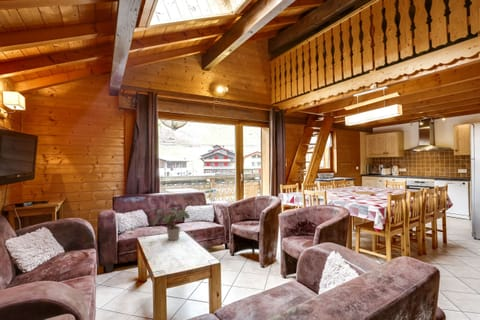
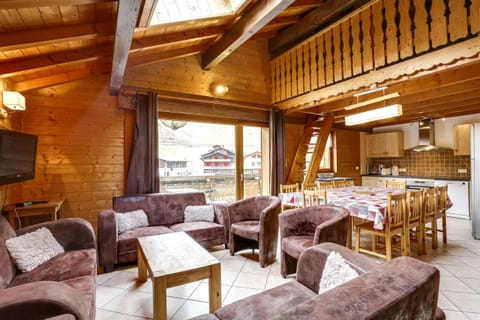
- potted plant [152,207,190,241]
